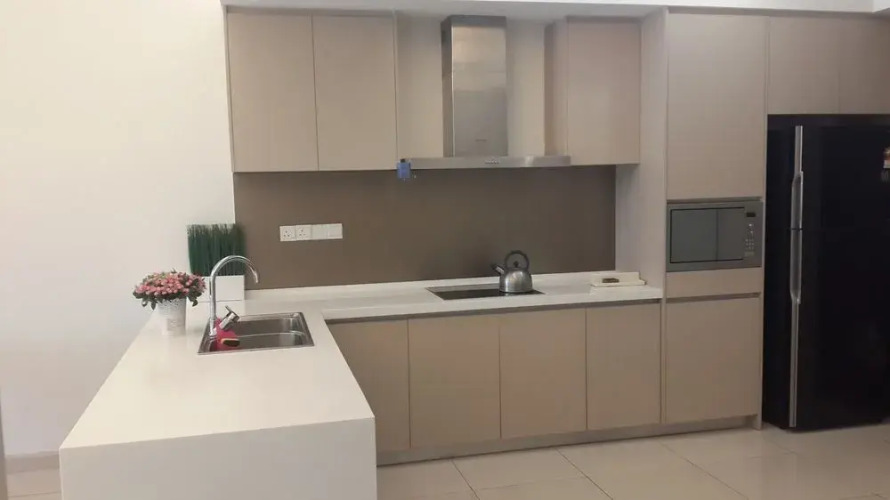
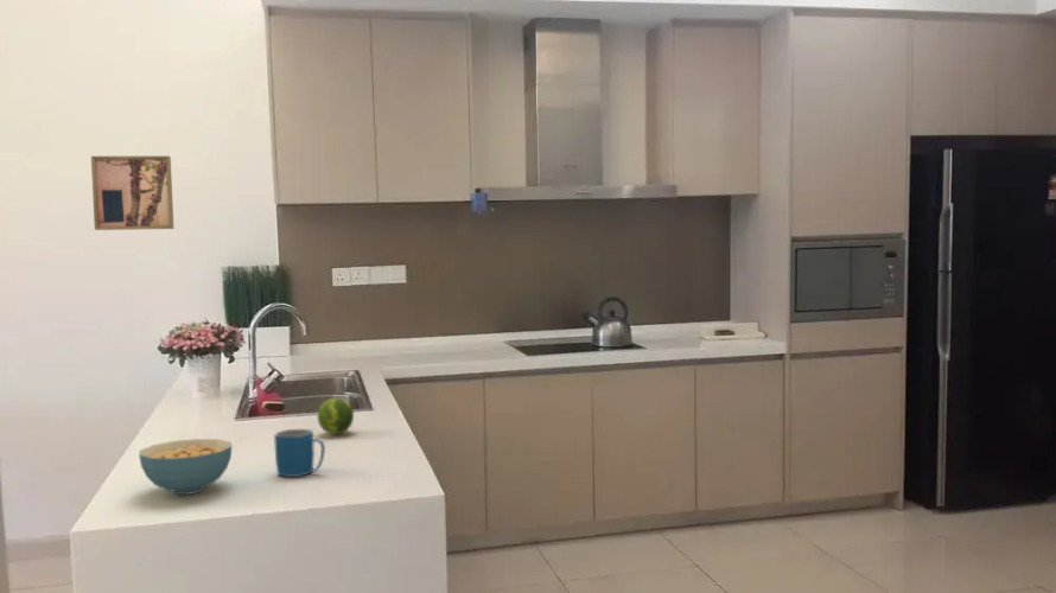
+ fruit [317,397,355,435]
+ wall art [90,155,174,231]
+ mug [273,428,326,478]
+ cereal bowl [138,438,234,496]
